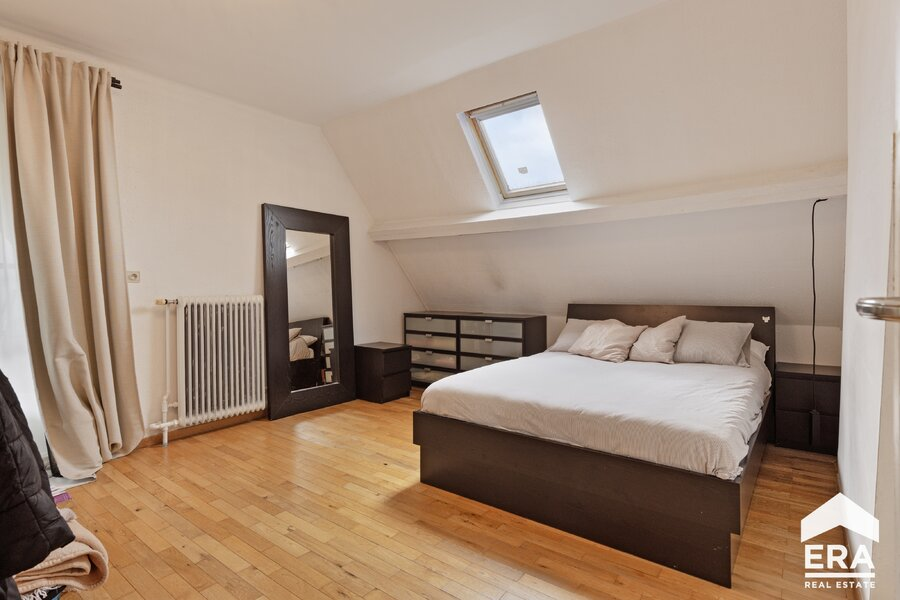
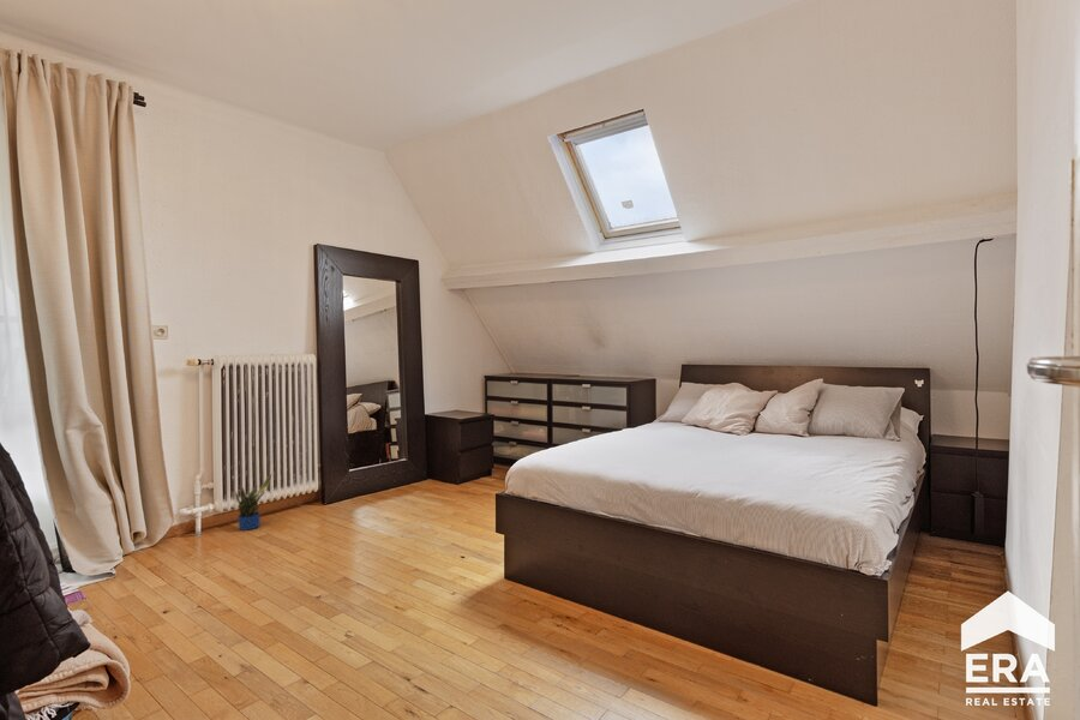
+ potted plant [234,473,272,532]
